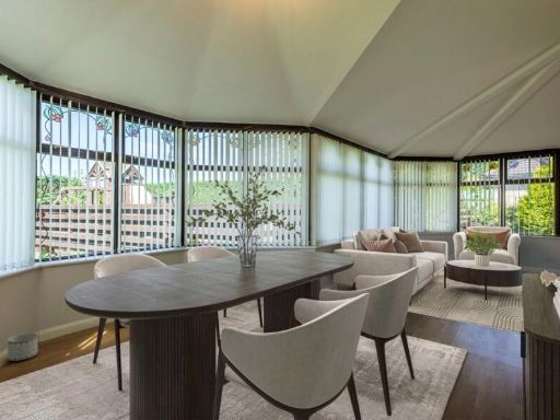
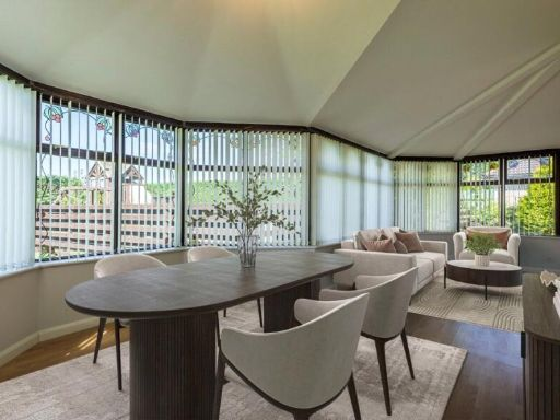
- planter [7,331,38,362]
